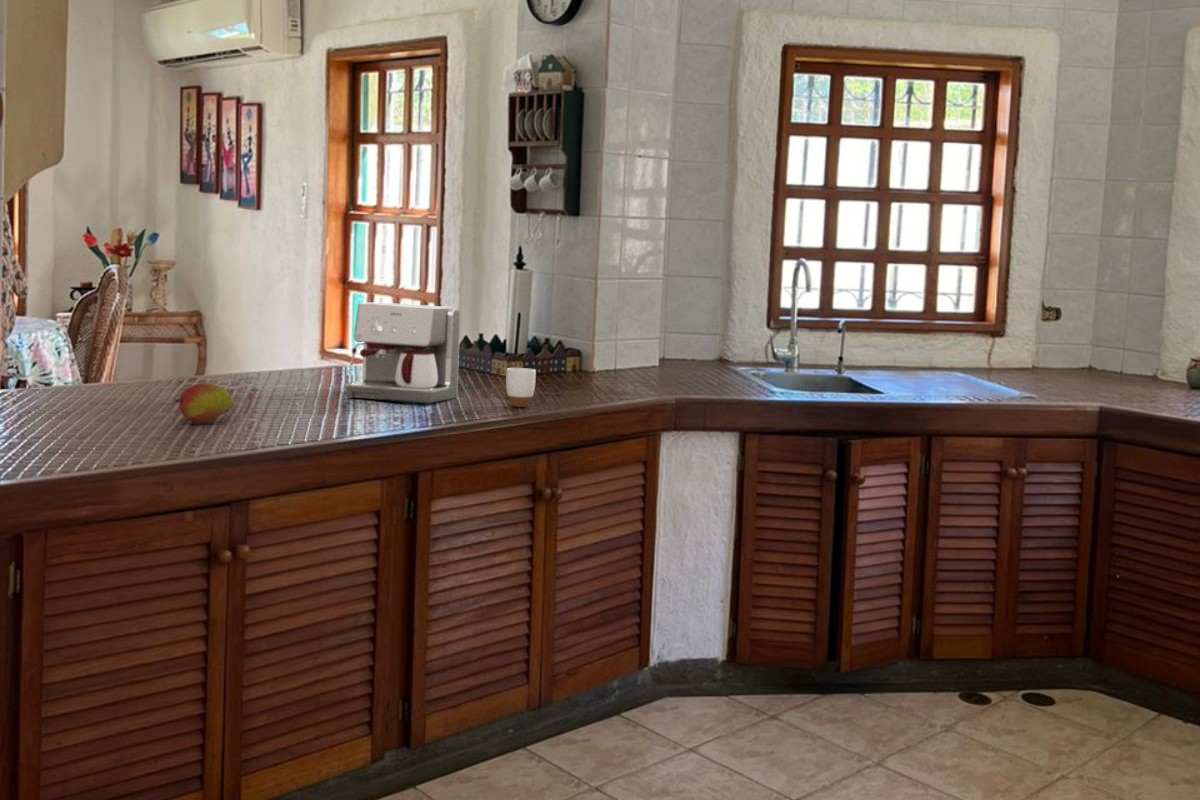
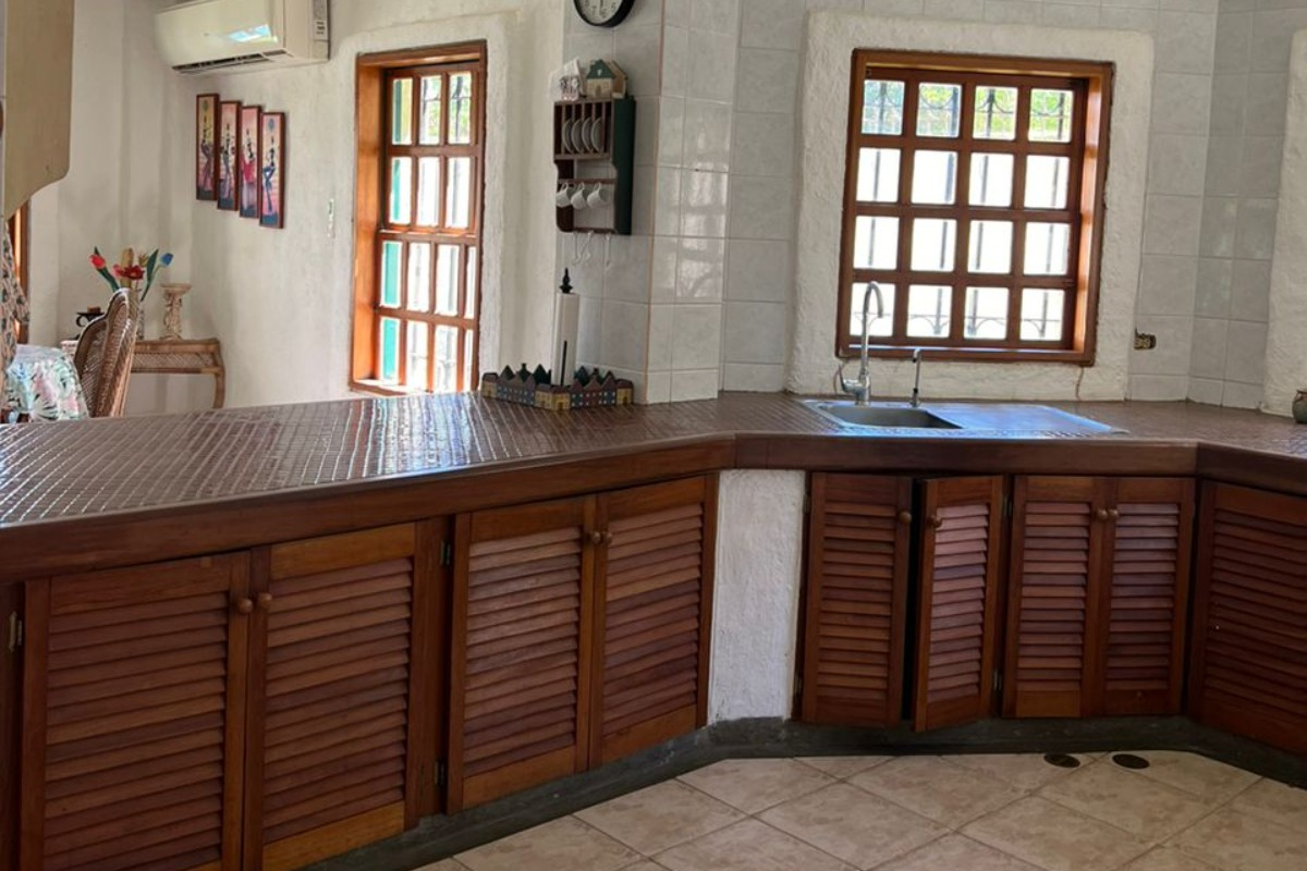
- fruit [174,382,234,425]
- mug [505,367,537,408]
- coffee maker [345,302,461,404]
